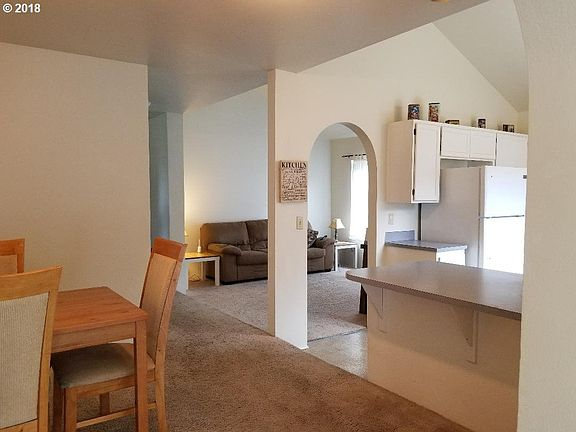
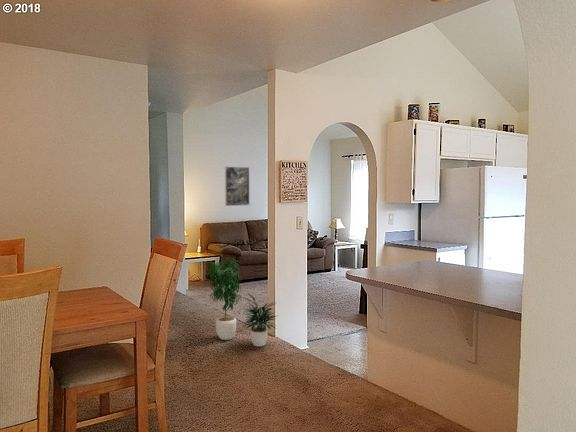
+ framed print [224,166,250,207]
+ potted plant [206,253,278,348]
